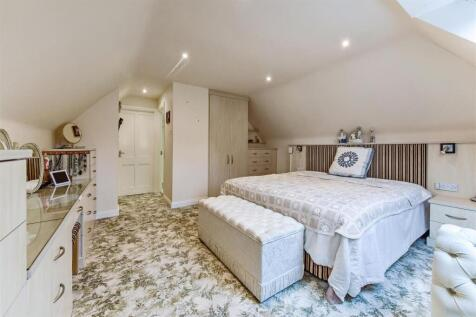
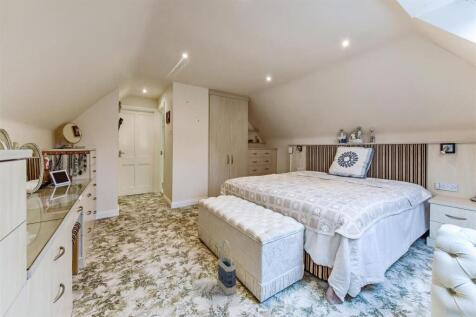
+ bag [217,239,237,296]
